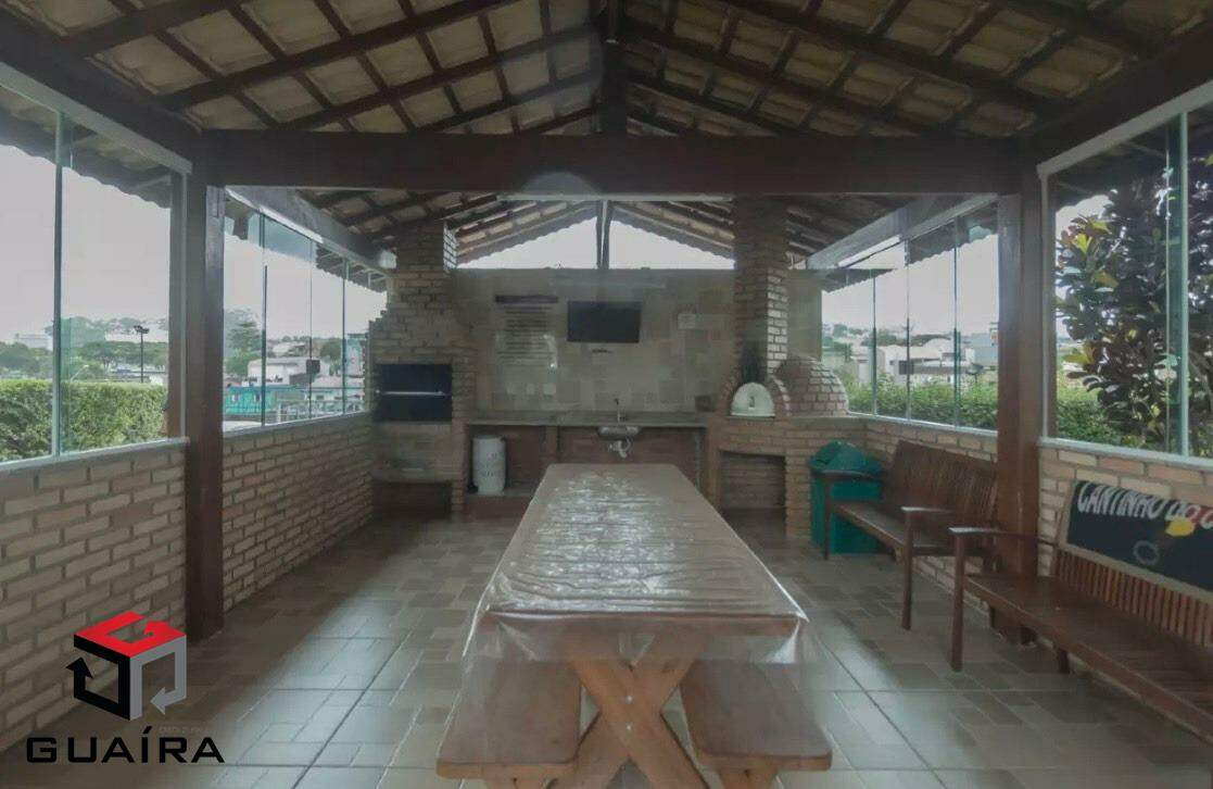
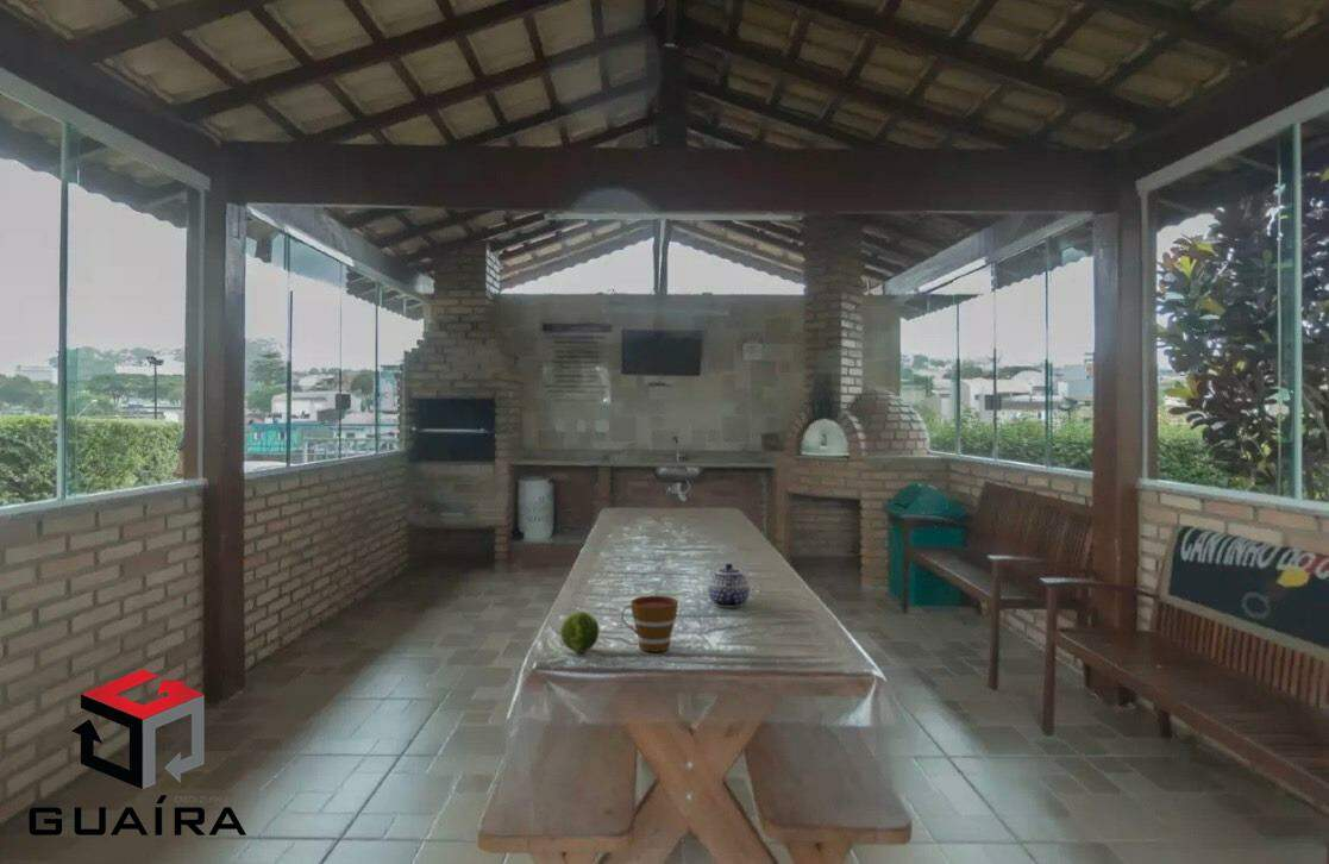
+ teapot [707,563,751,608]
+ fruit [559,611,600,653]
+ cup [620,595,679,652]
